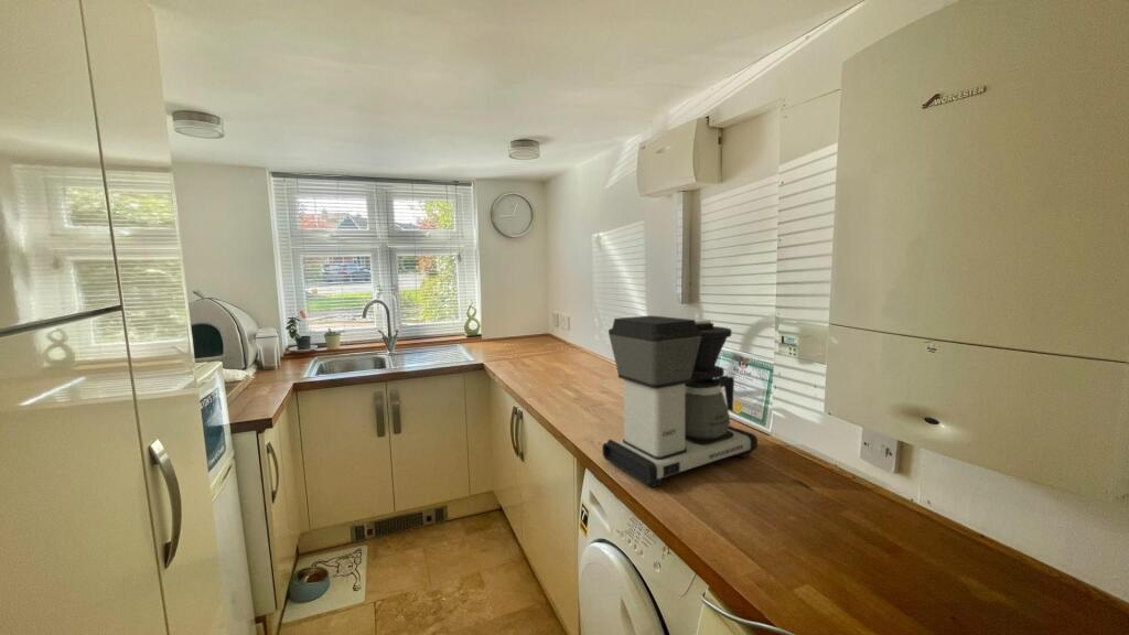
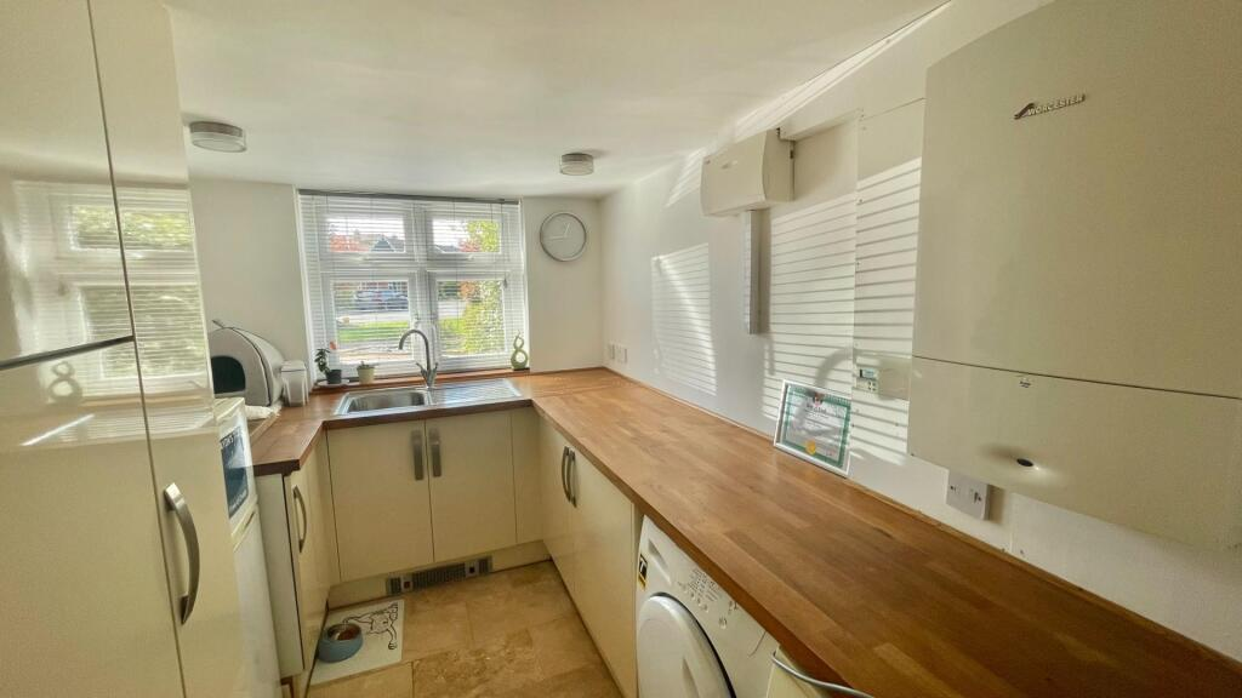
- coffee maker [601,314,759,488]
